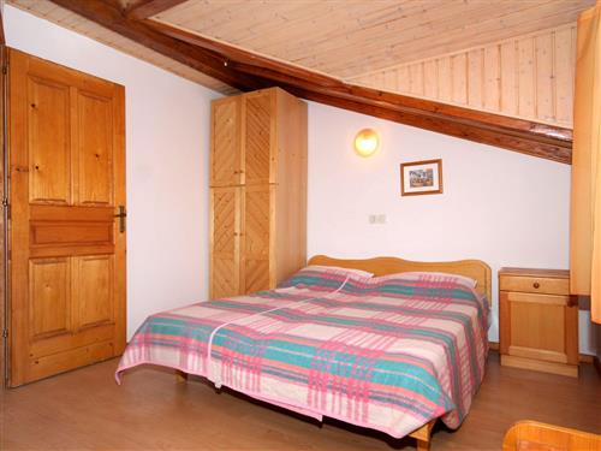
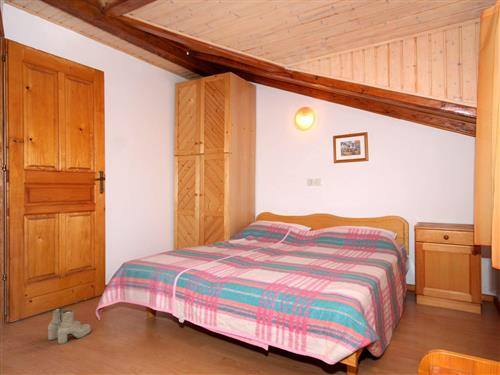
+ boots [47,307,91,345]
